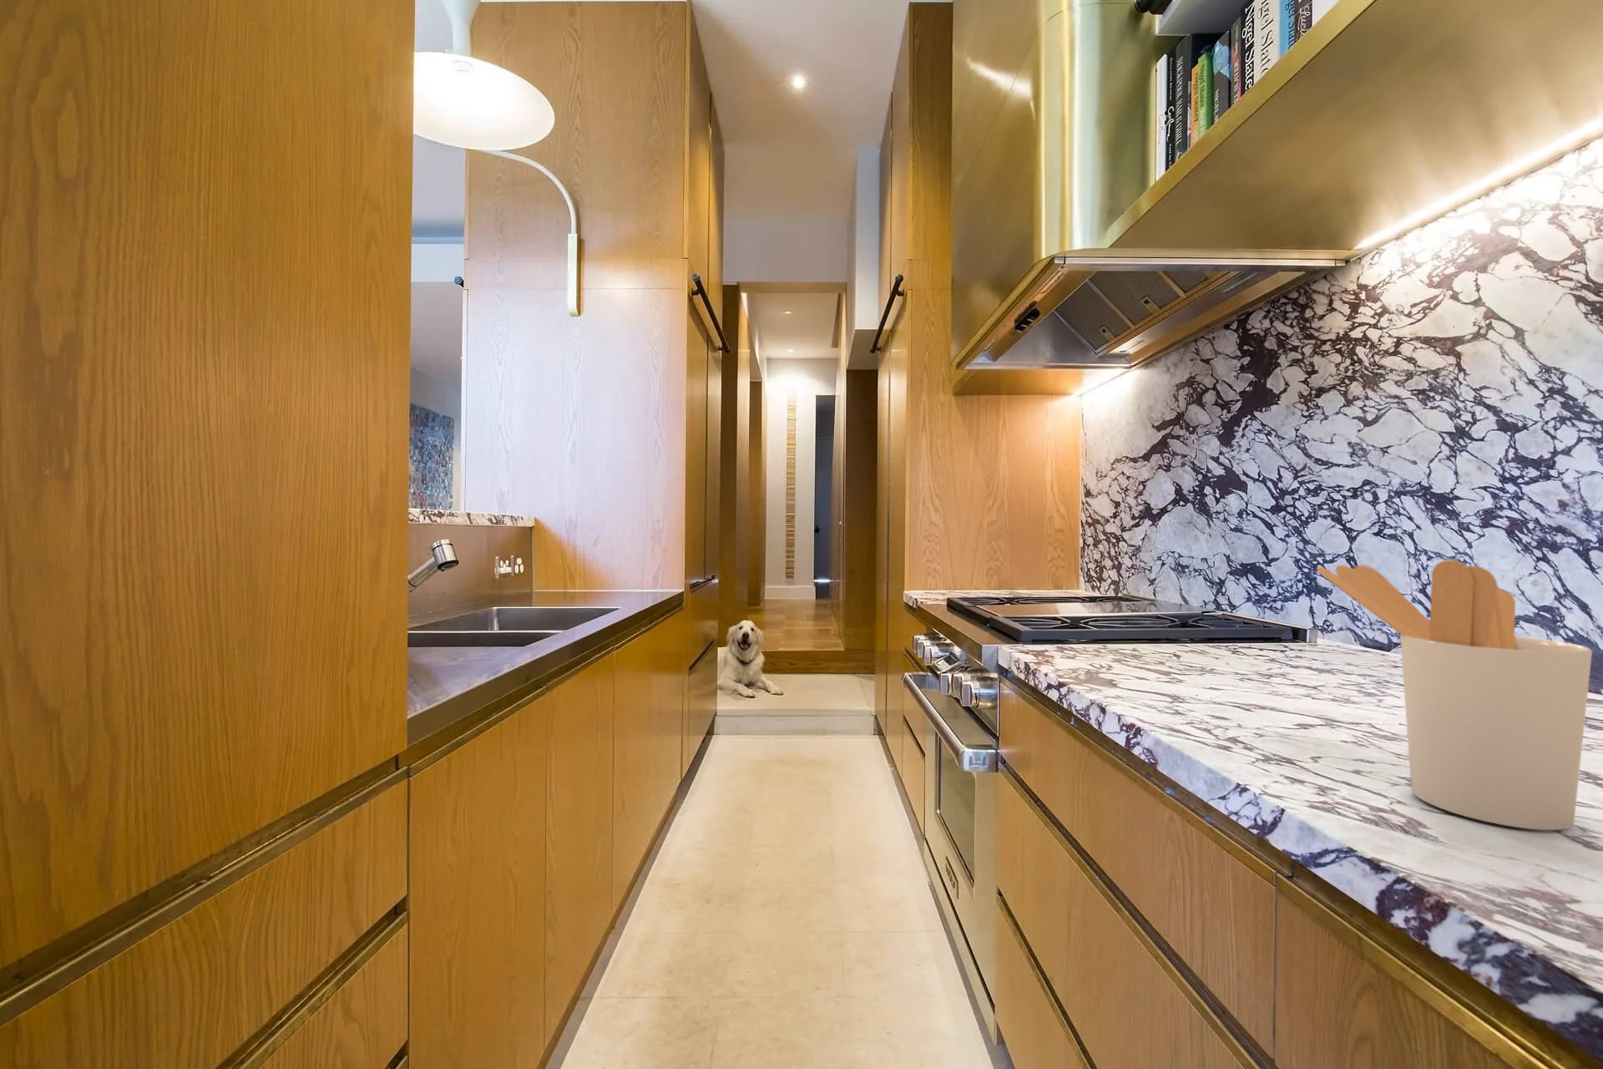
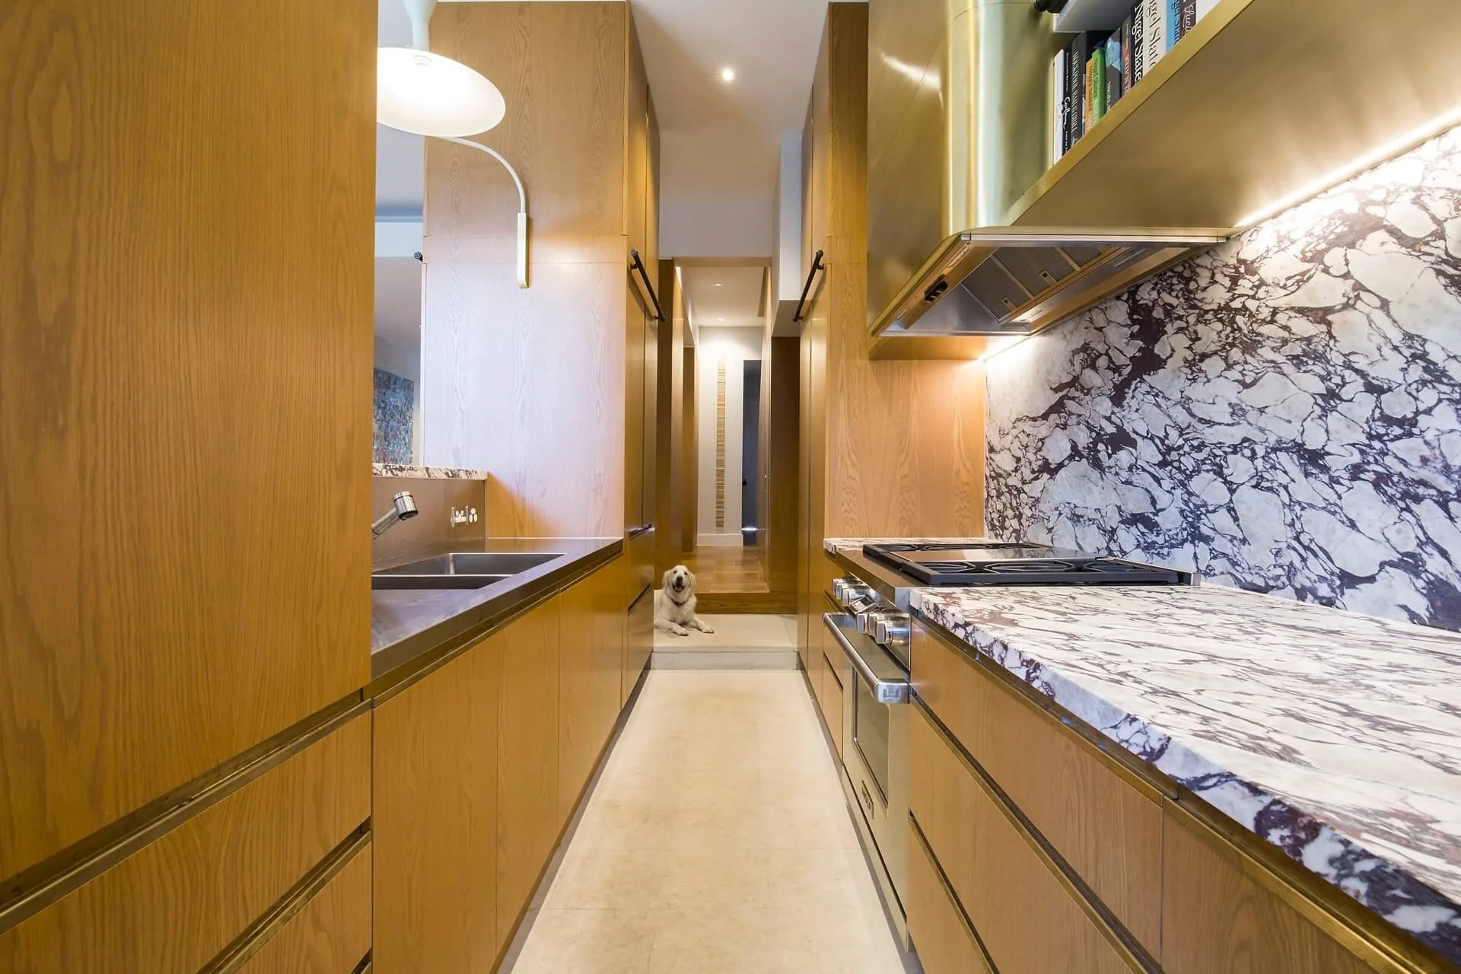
- utensil holder [1316,558,1593,830]
